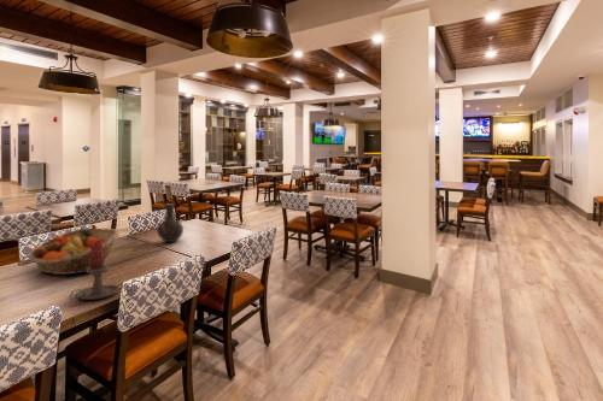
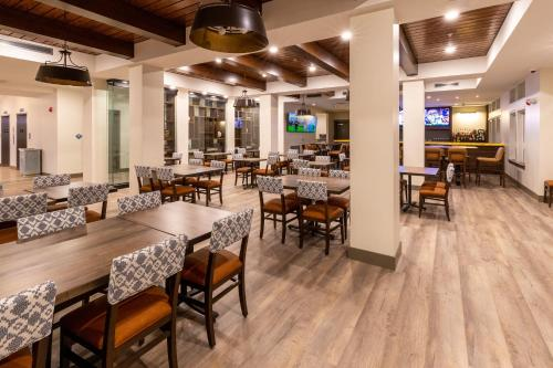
- fruit basket [27,226,121,276]
- vase [156,202,185,243]
- candle holder [68,243,121,302]
